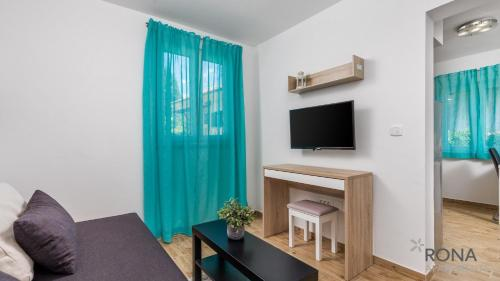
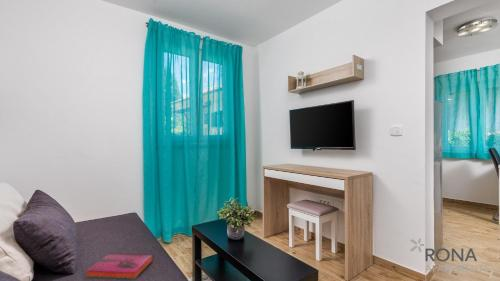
+ hardback book [84,252,154,280]
